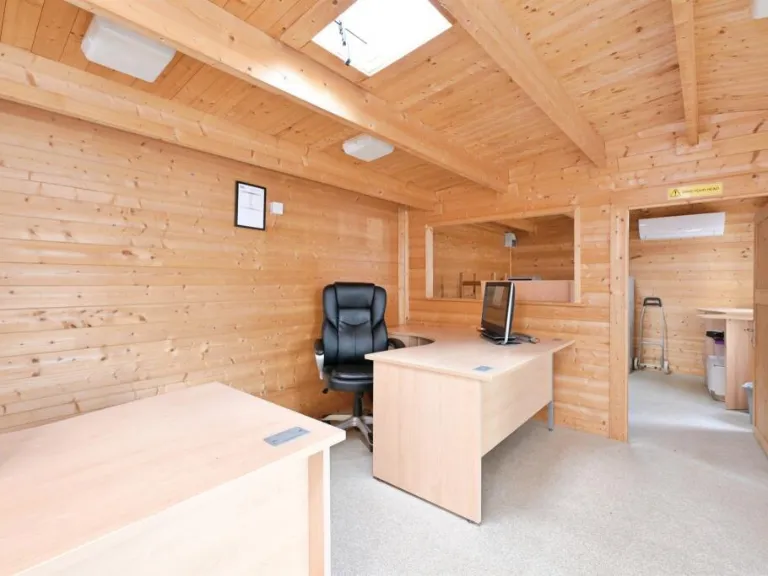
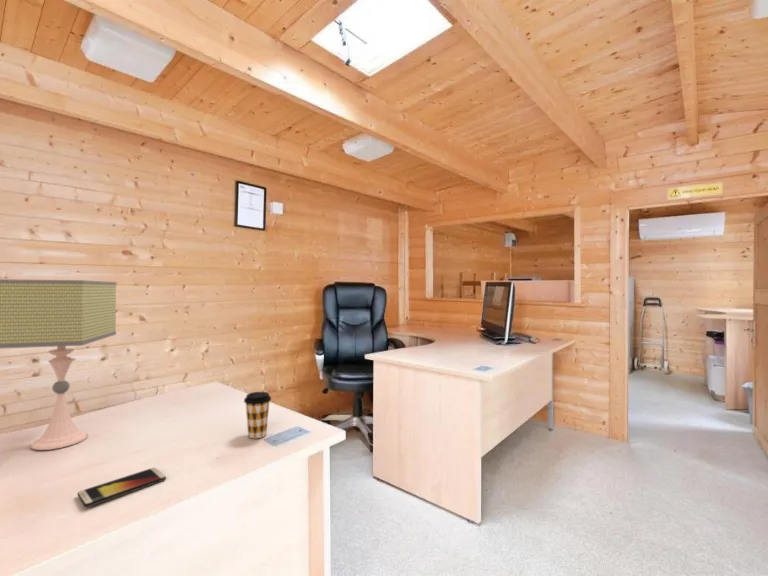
+ desk lamp [0,278,118,451]
+ coffee cup [243,391,272,439]
+ smartphone [76,466,167,508]
